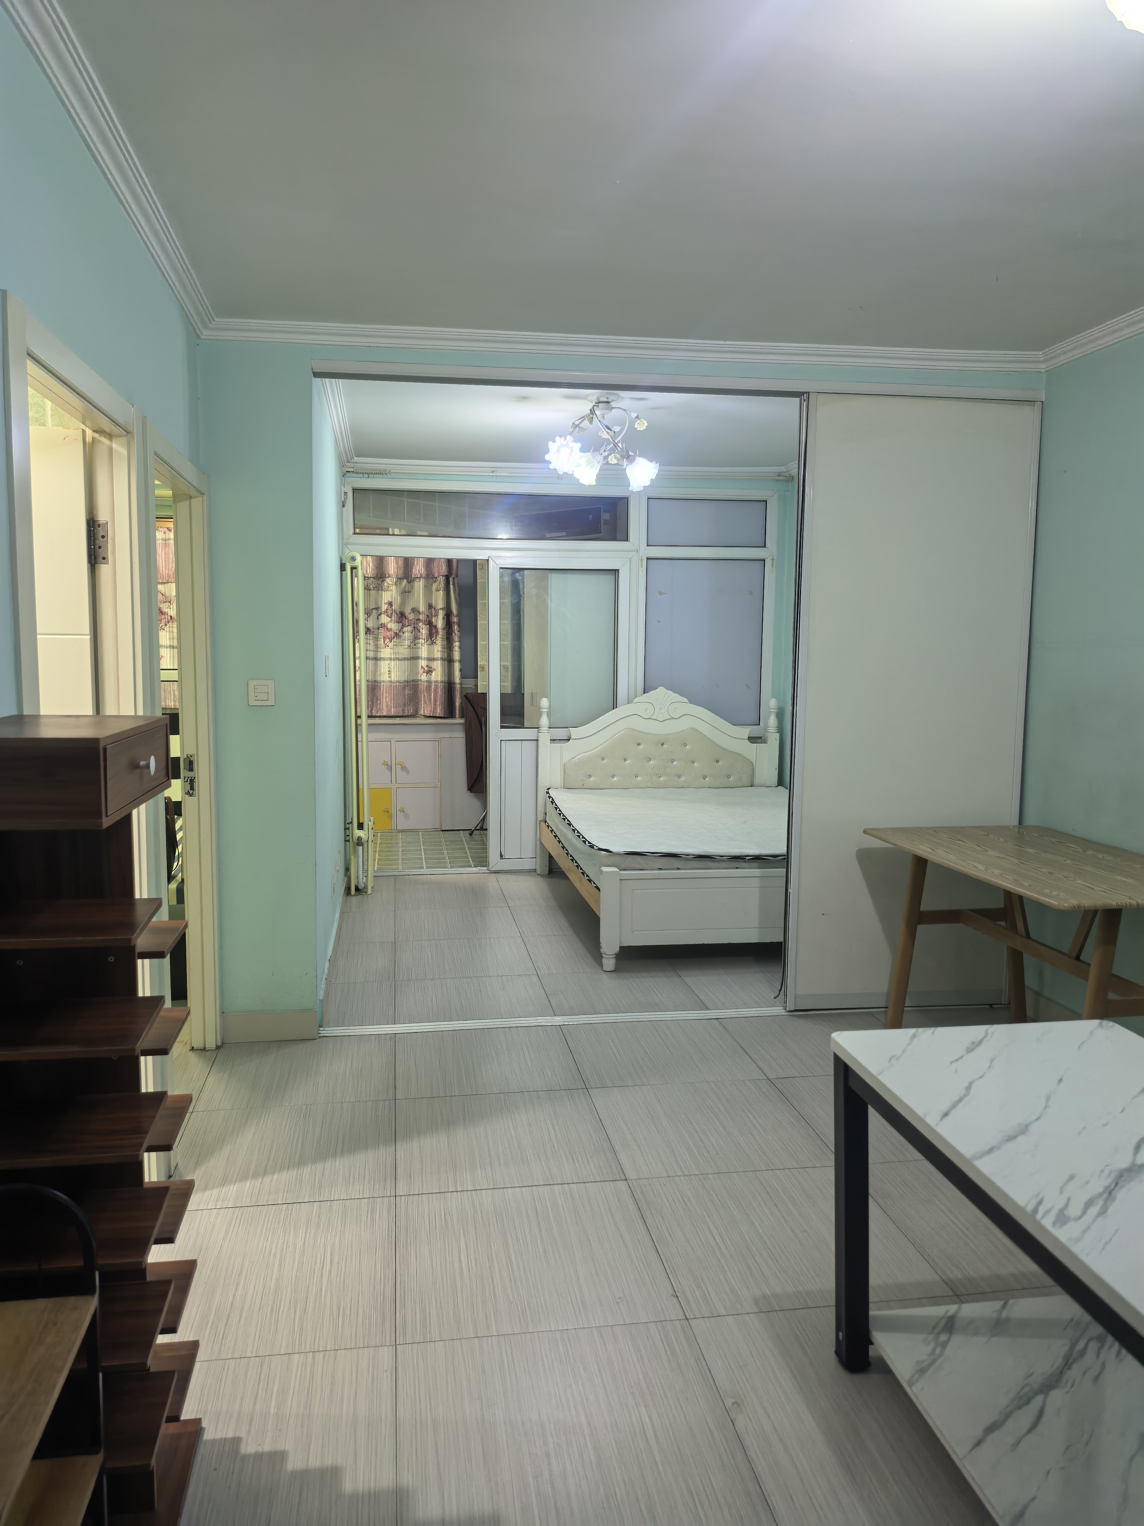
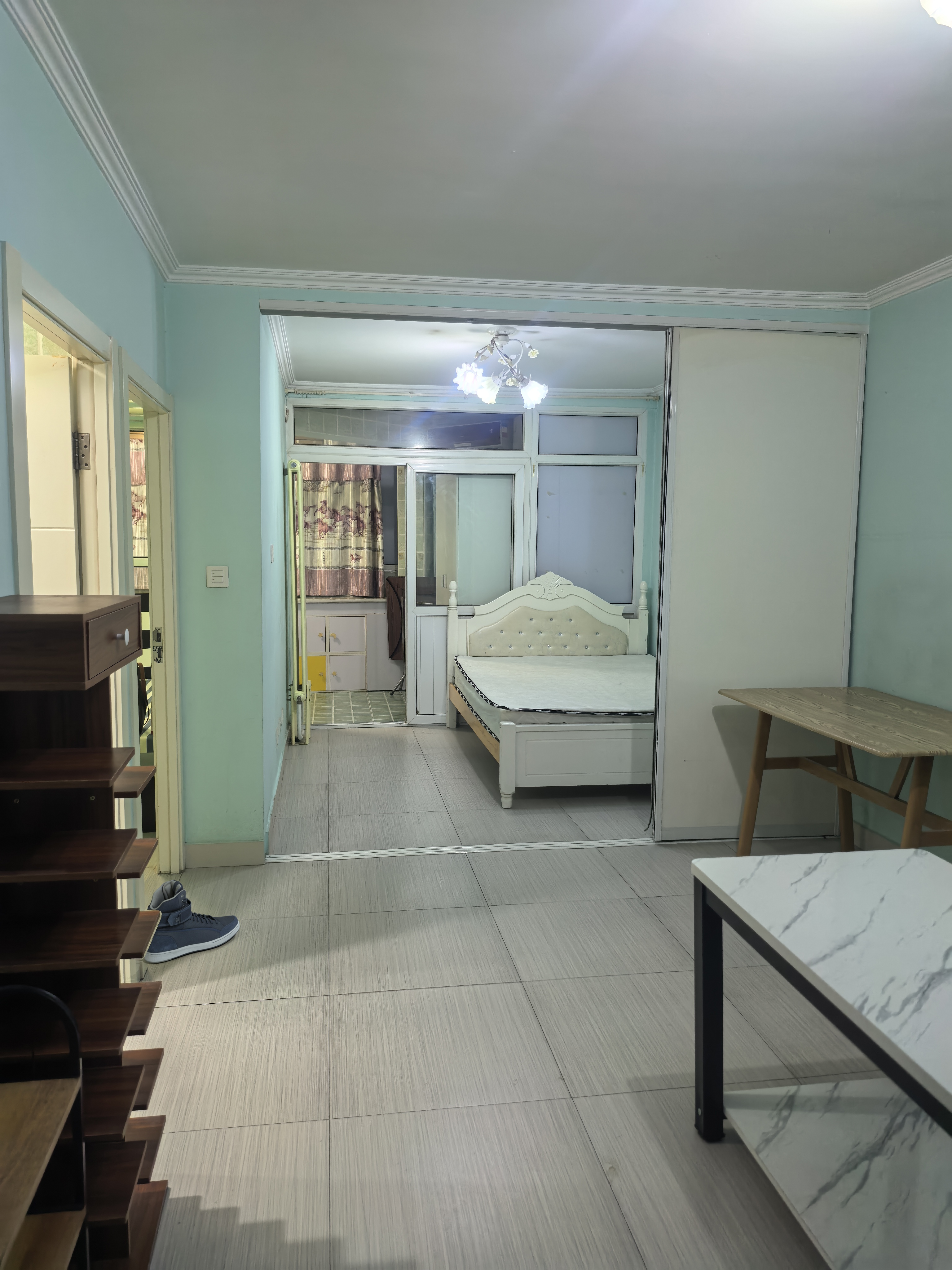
+ sneaker [144,880,240,963]
